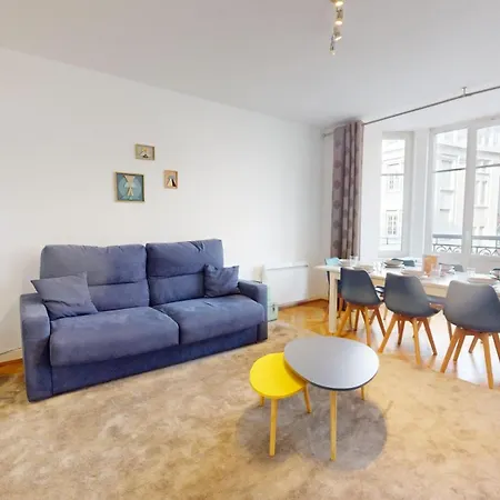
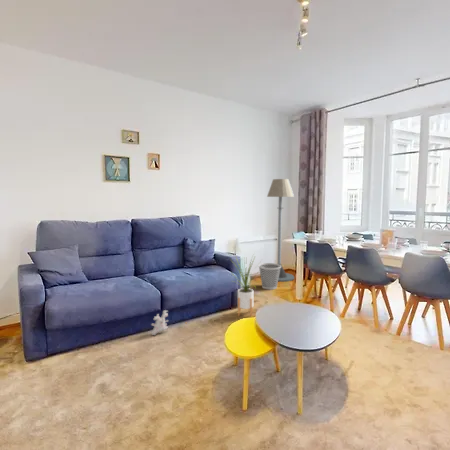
+ plush toy [150,309,188,336]
+ house plant [229,252,263,317]
+ wastebasket [258,262,281,290]
+ floor lamp [266,178,295,283]
